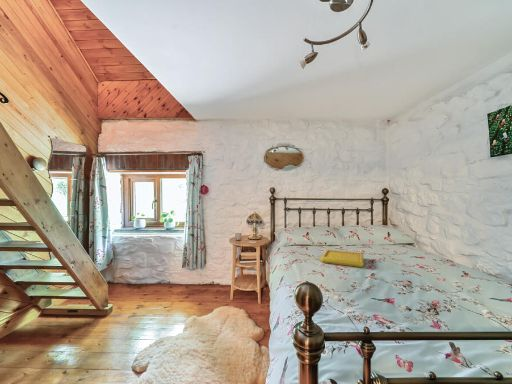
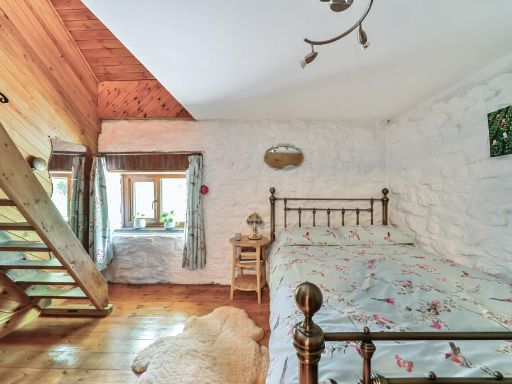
- serving tray [320,249,365,268]
